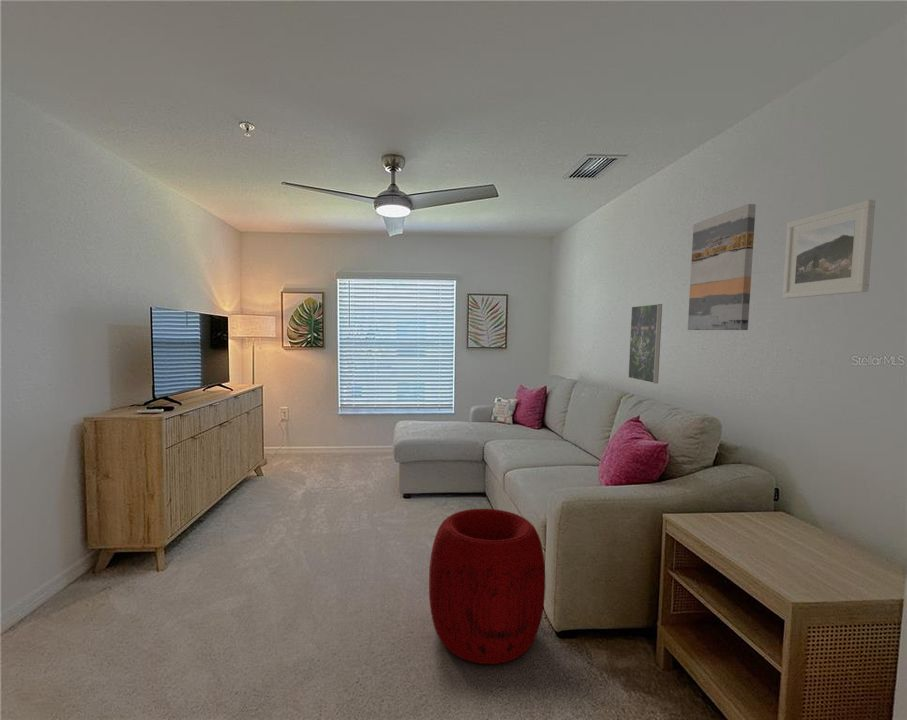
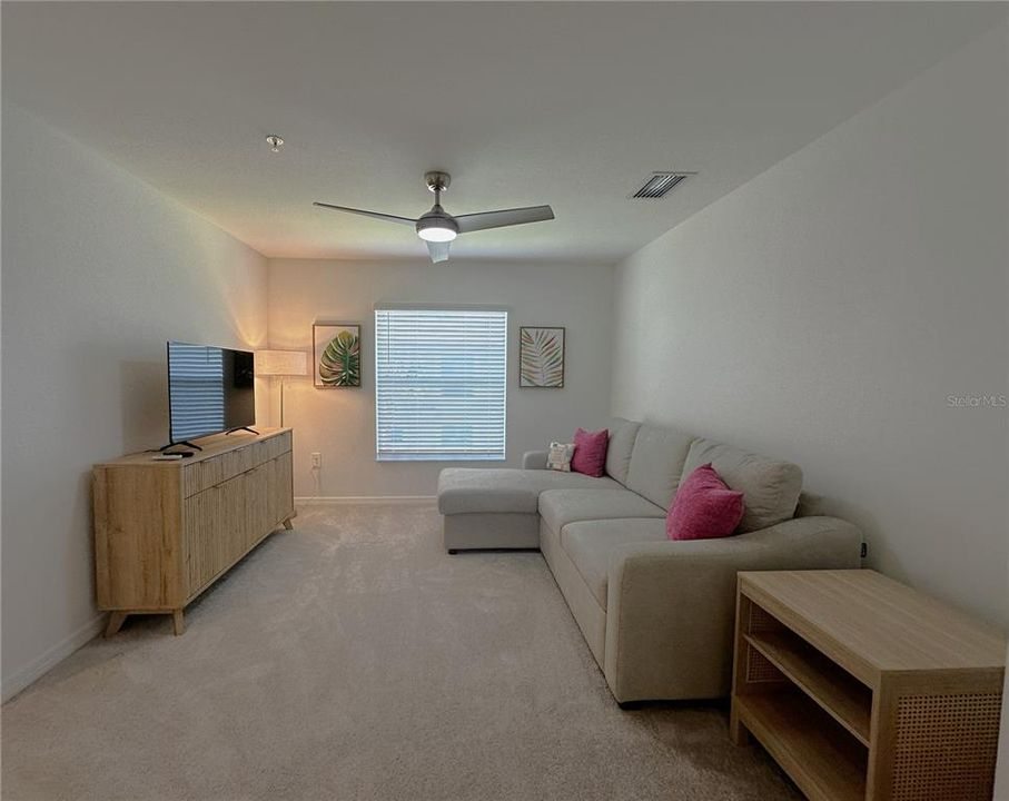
- pouf [428,508,546,665]
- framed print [627,303,663,384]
- wall art [687,203,757,331]
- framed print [781,199,876,299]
